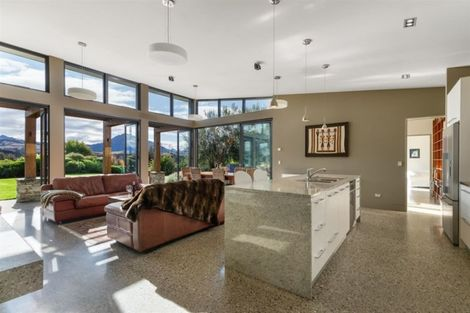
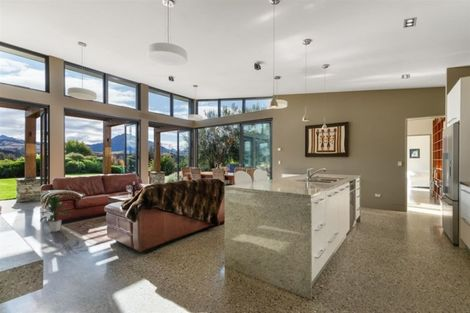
+ indoor plant [39,194,71,233]
